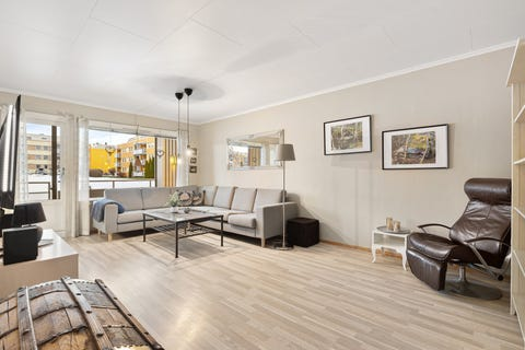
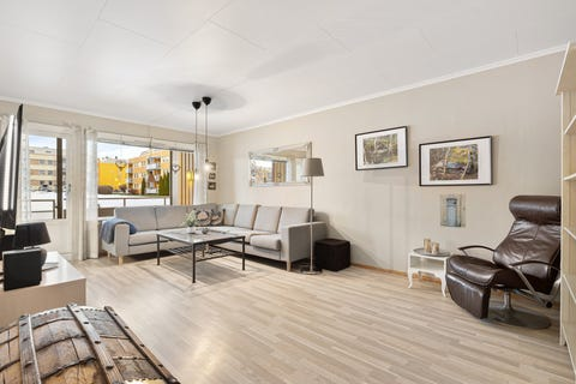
+ wall art [439,193,467,229]
